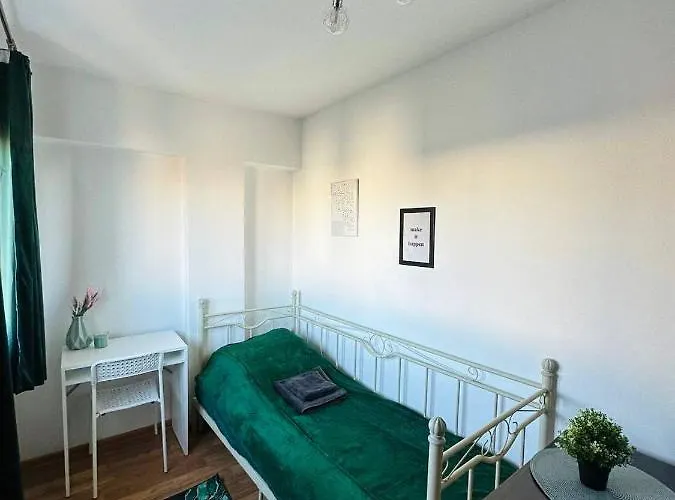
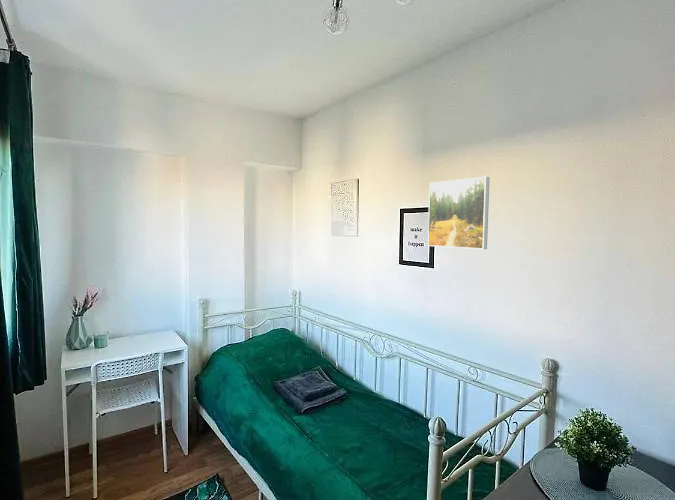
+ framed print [427,176,490,250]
